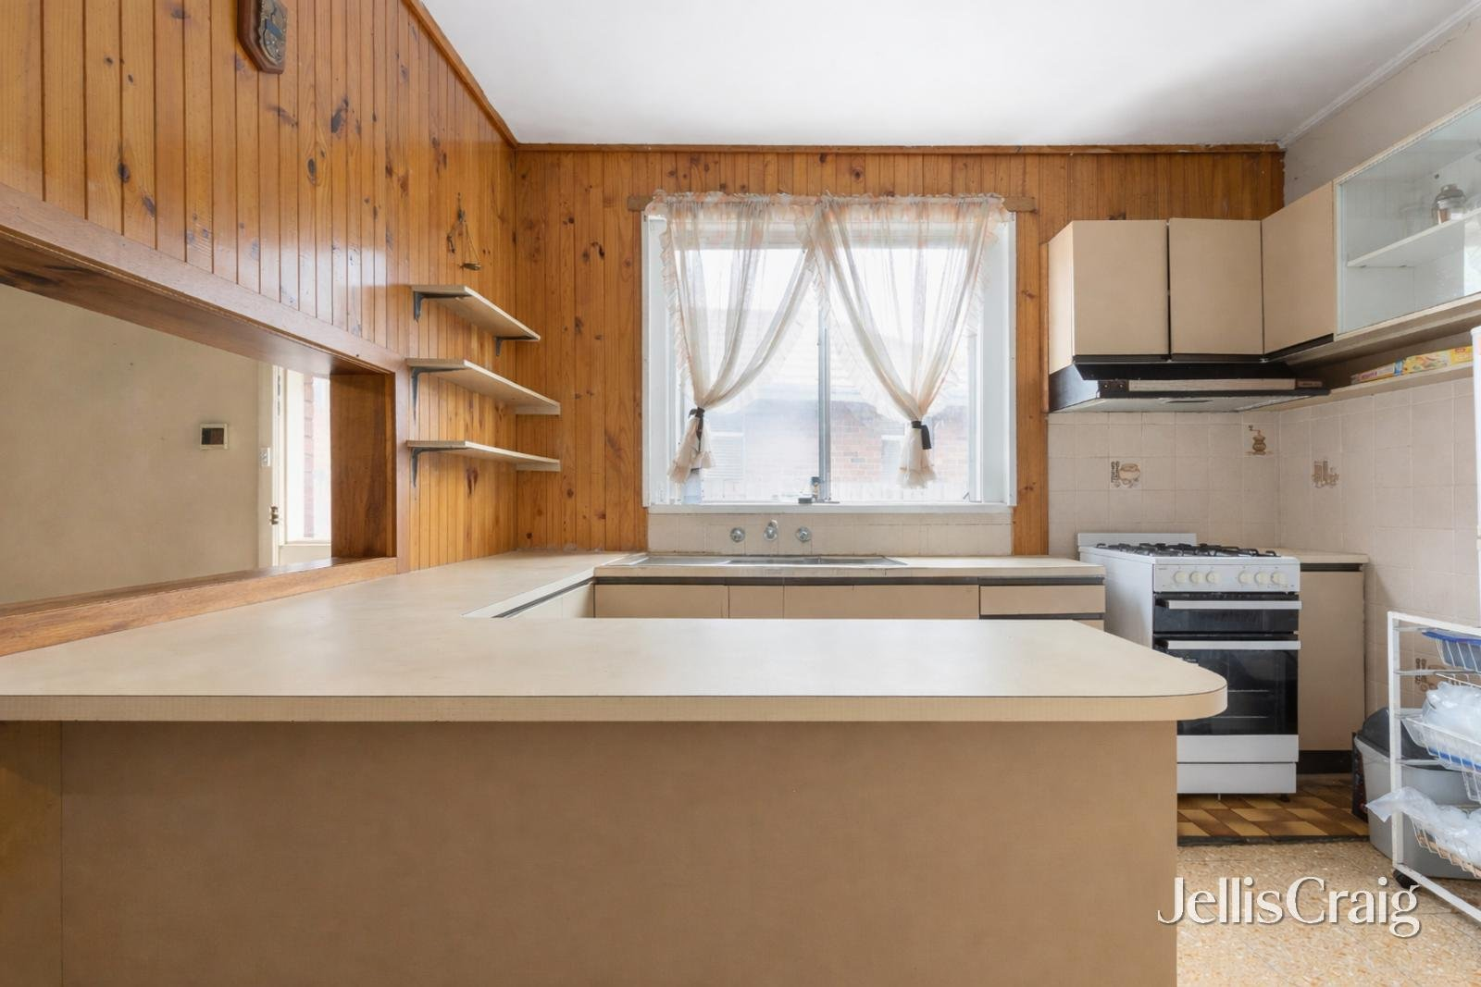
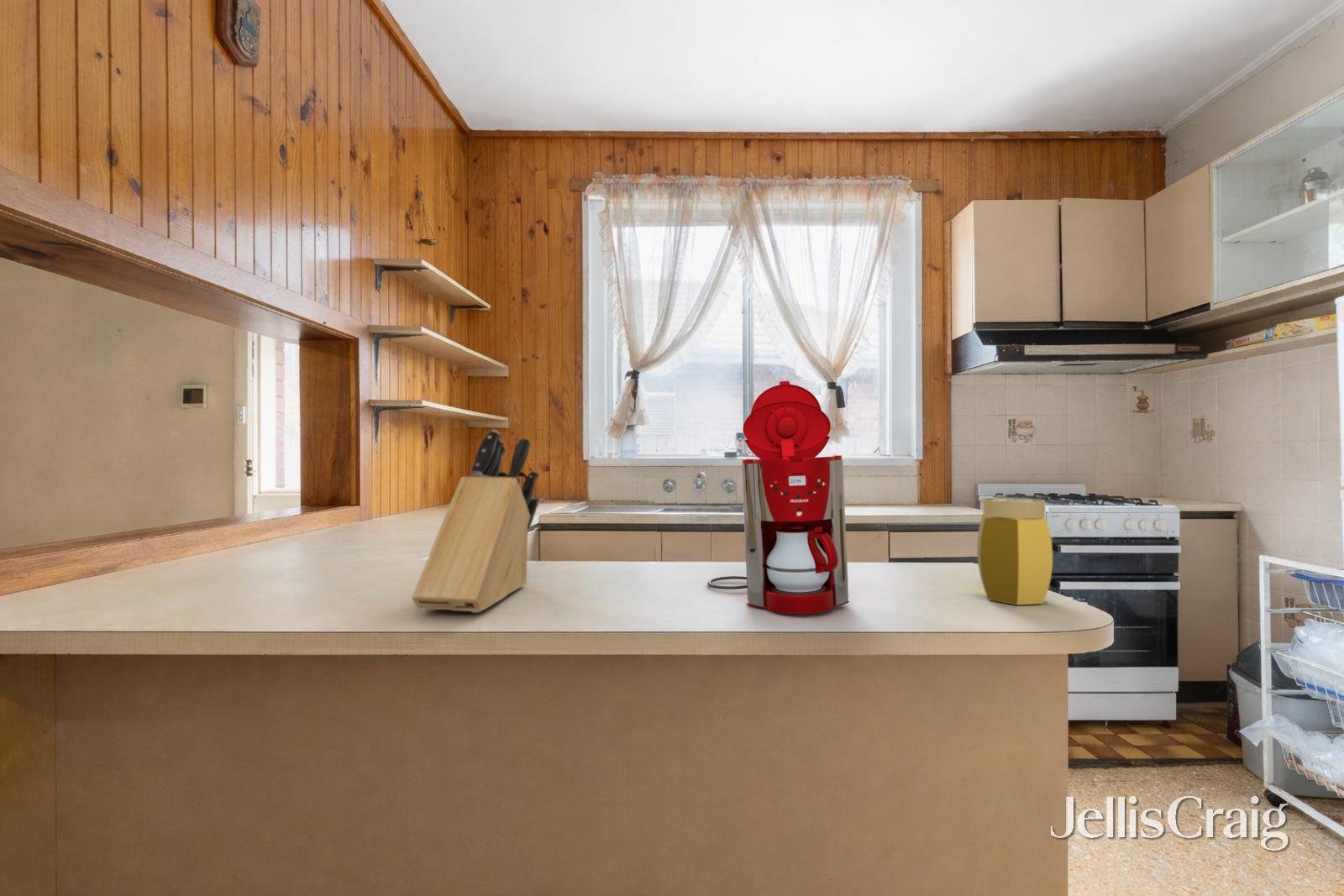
+ jar [976,496,1053,605]
+ coffee maker [706,380,851,615]
+ knife block [412,429,540,614]
